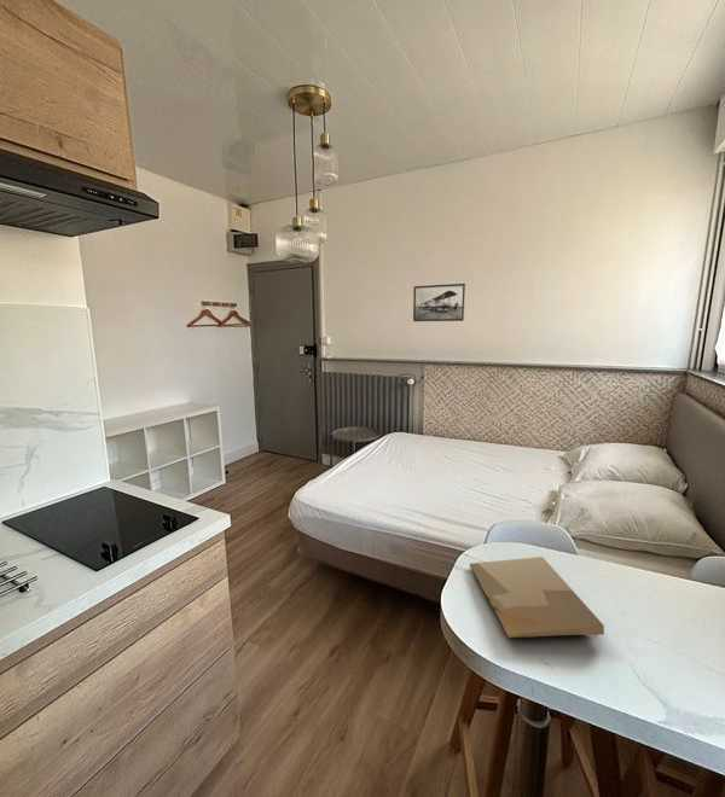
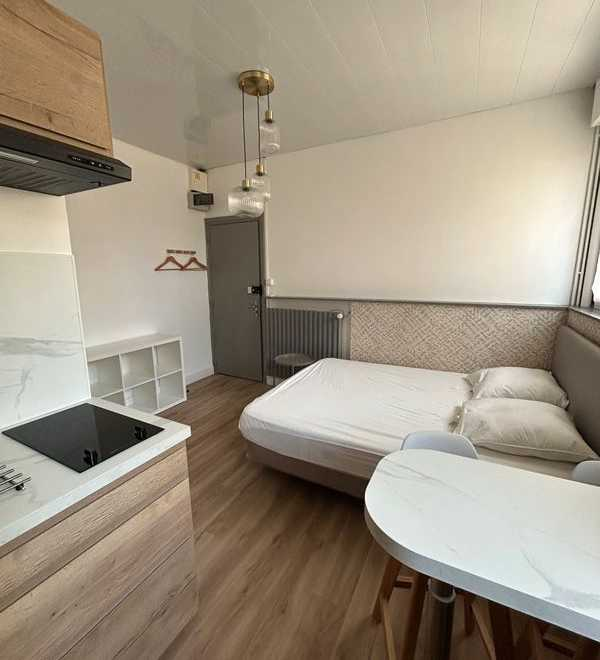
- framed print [469,555,605,639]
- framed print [412,283,466,322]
